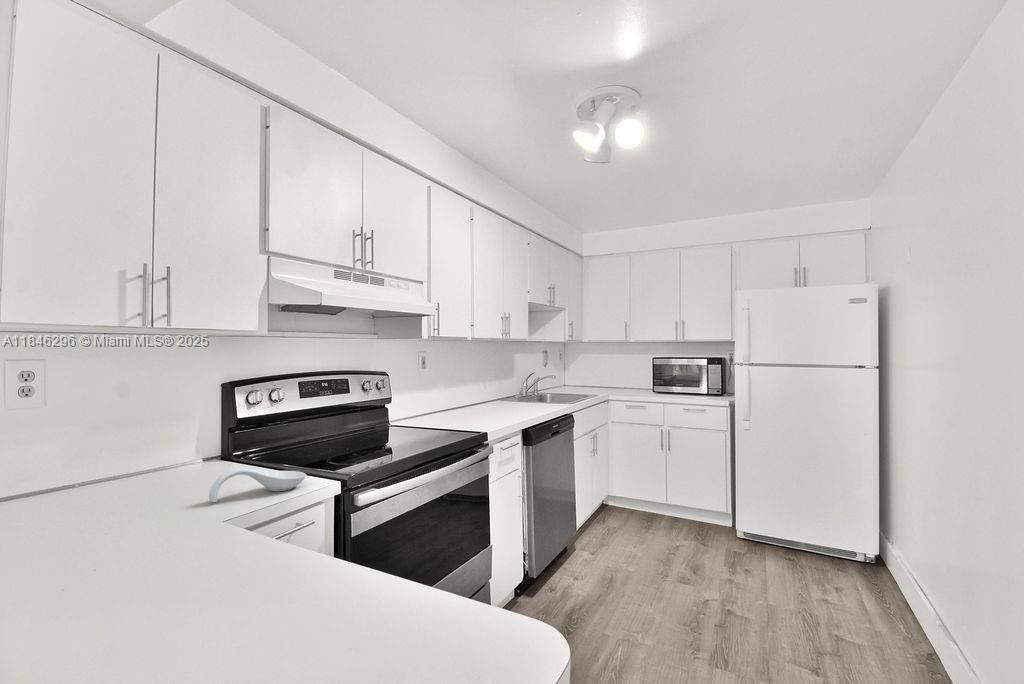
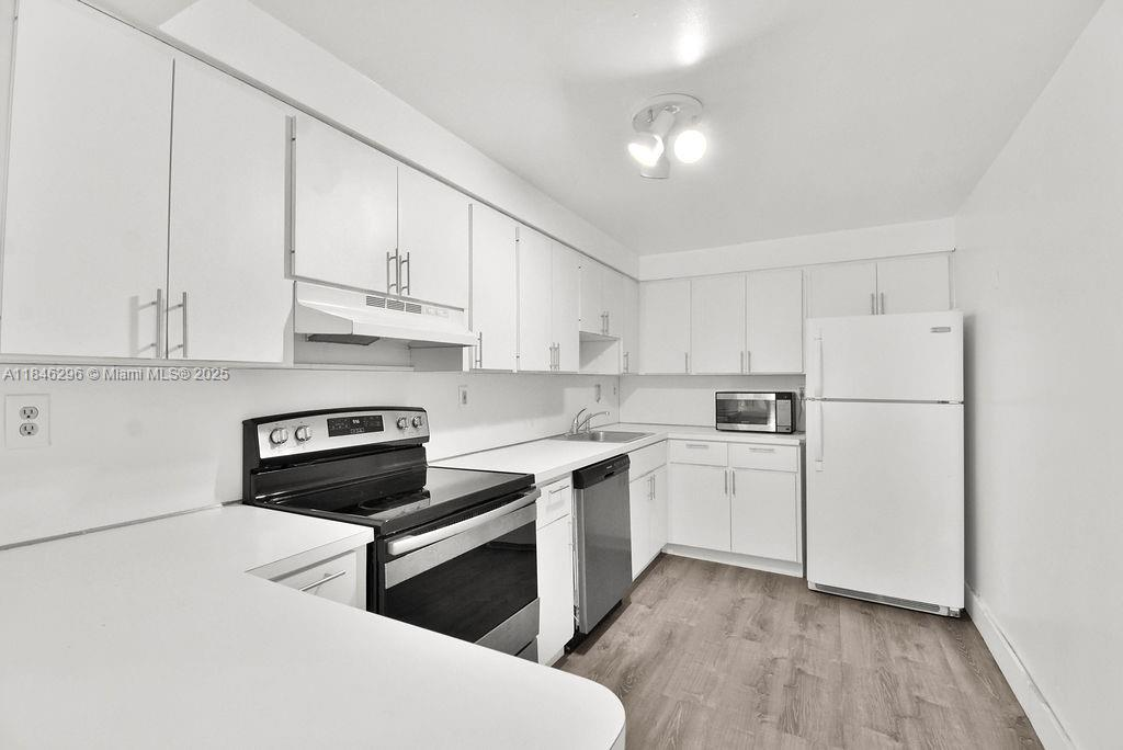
- spoon rest [208,467,307,503]
